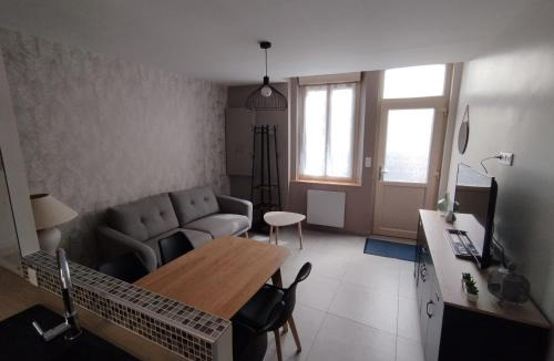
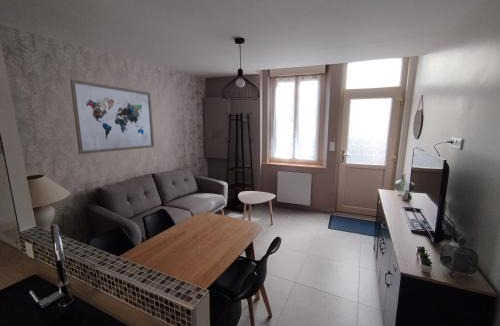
+ wall art [69,78,155,155]
